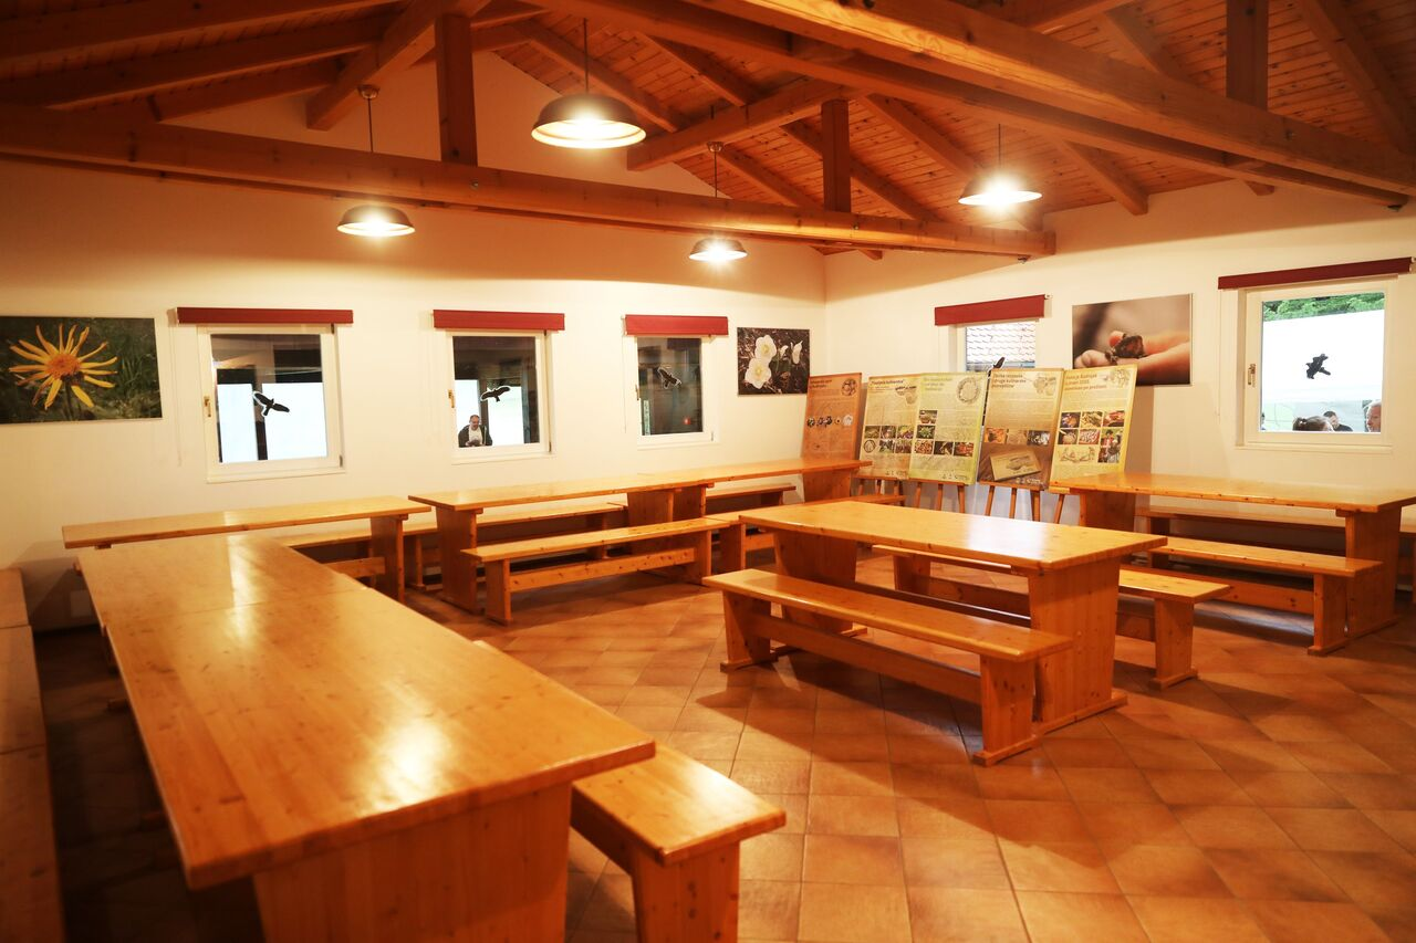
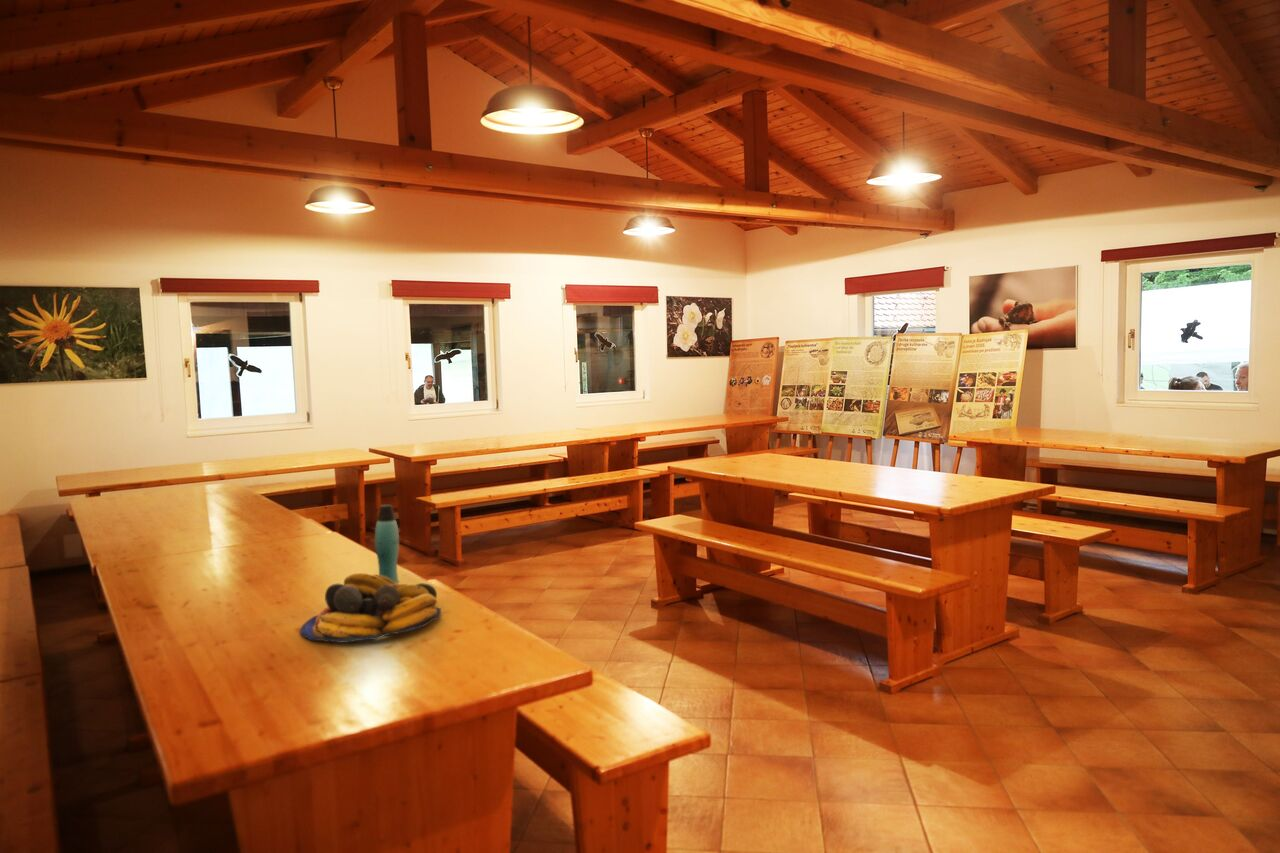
+ bottle [374,503,400,584]
+ fruit bowl [299,572,442,644]
